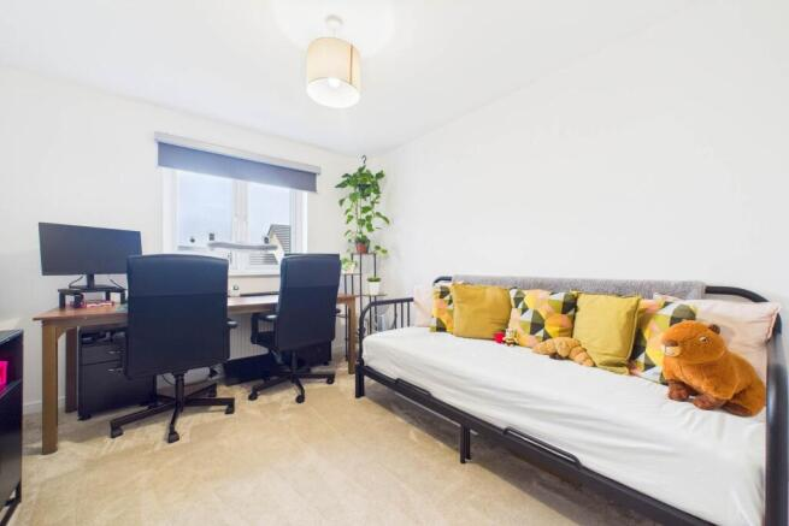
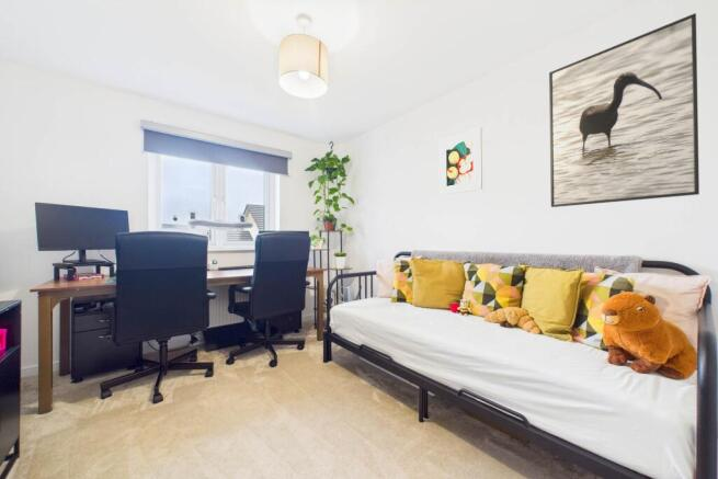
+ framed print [438,126,483,196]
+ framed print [548,12,700,208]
